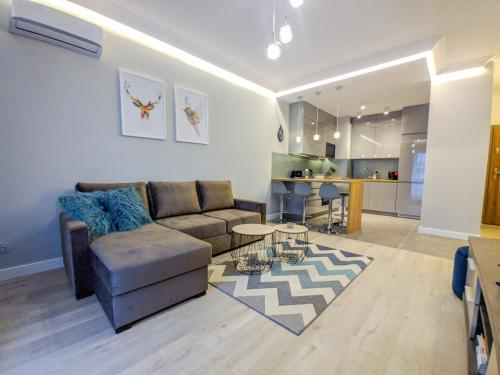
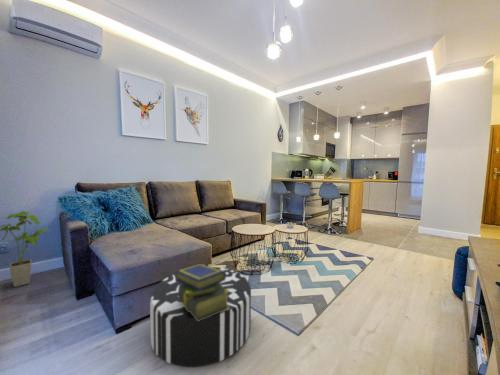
+ pouf [149,266,252,368]
+ house plant [0,210,51,288]
+ stack of books [175,263,229,321]
